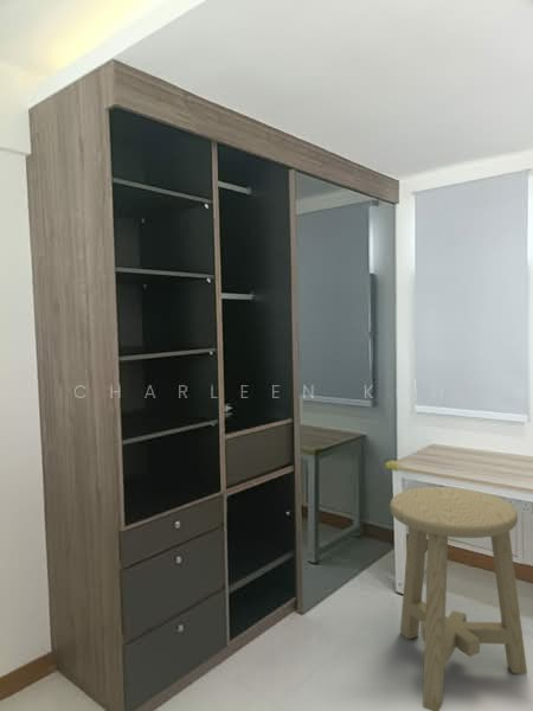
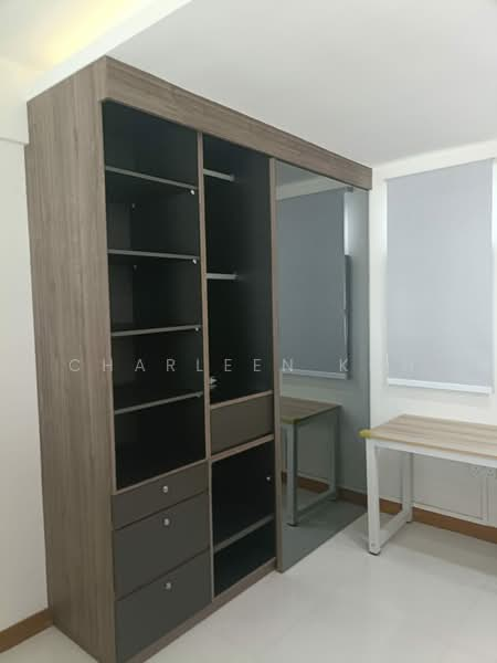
- stool [388,486,528,711]
